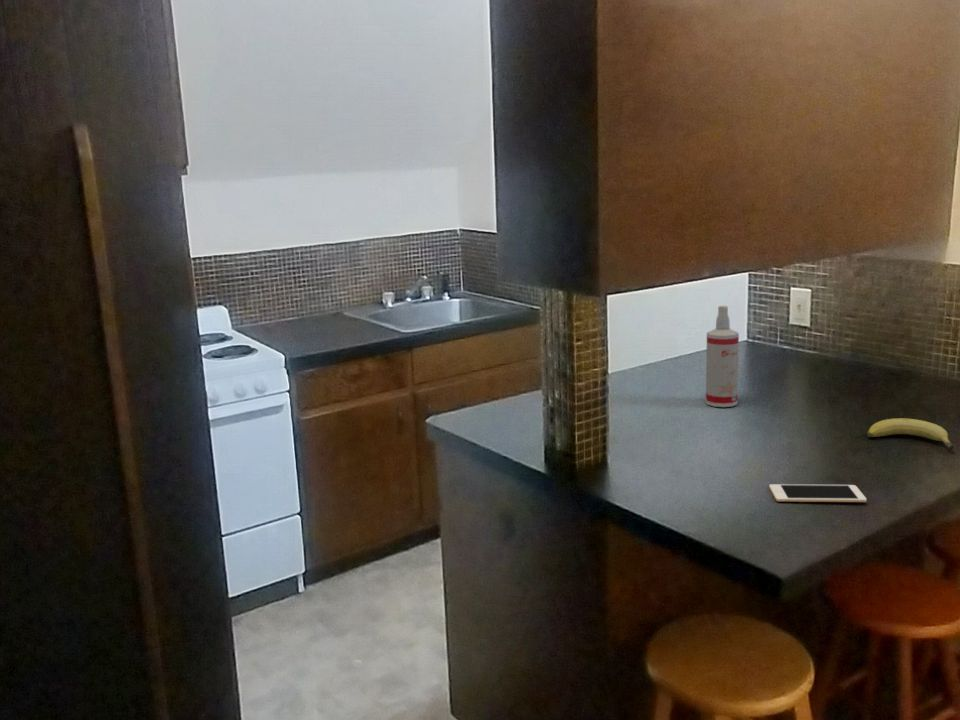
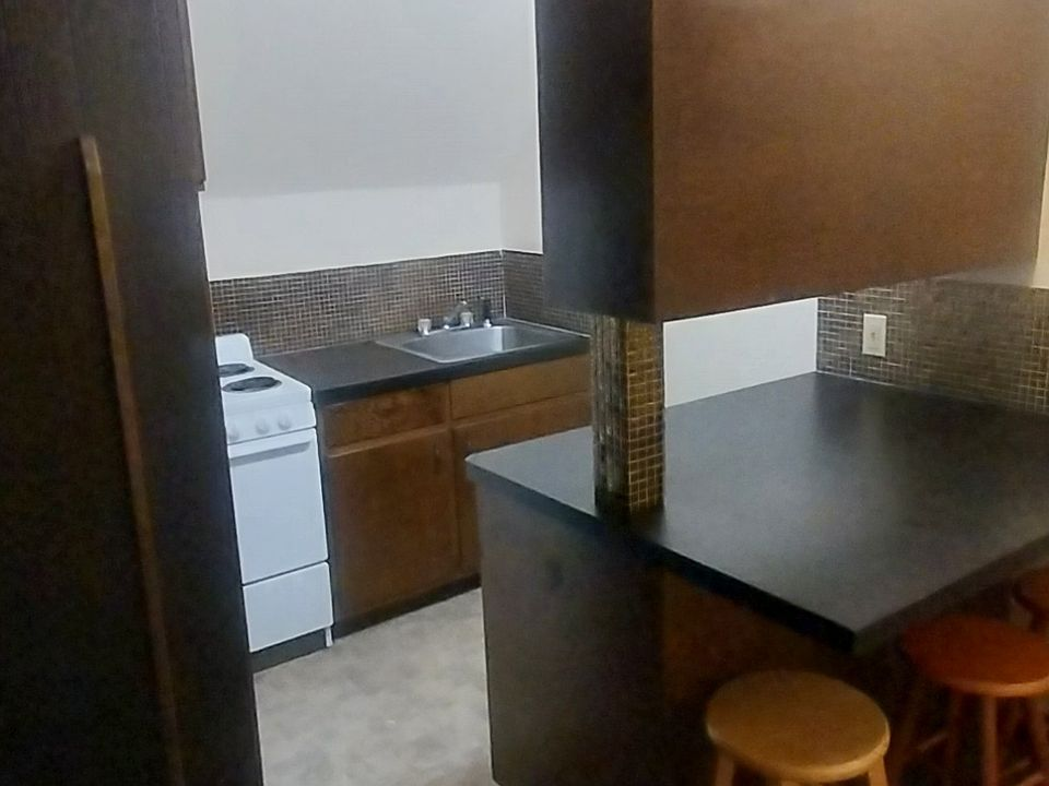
- cell phone [768,483,868,503]
- fruit [866,417,956,451]
- spray bottle [705,305,740,408]
